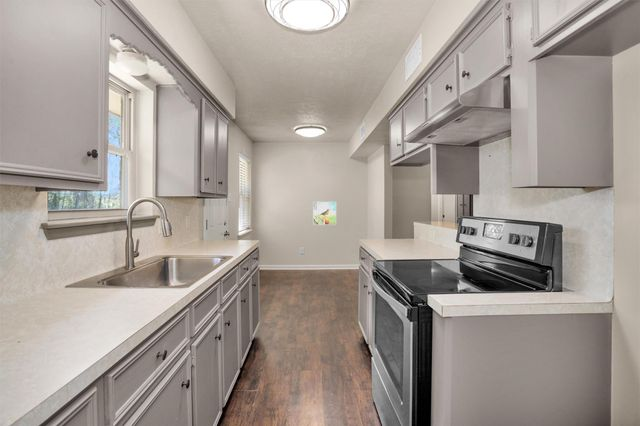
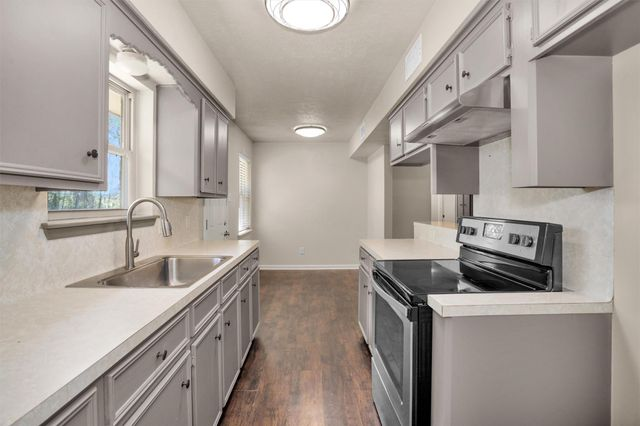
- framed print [312,201,337,226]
